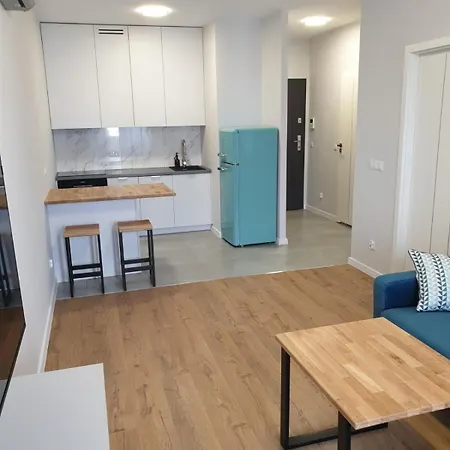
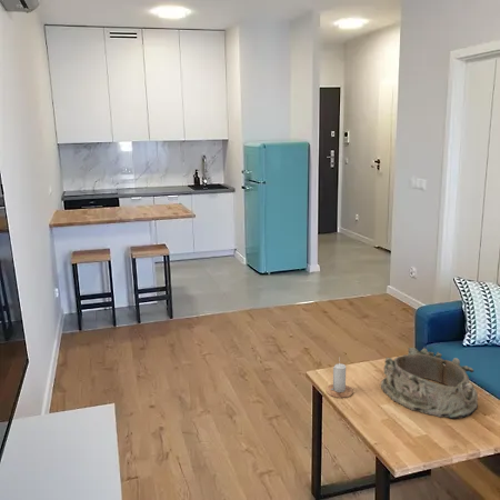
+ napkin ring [380,347,479,420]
+ candle [324,358,354,399]
